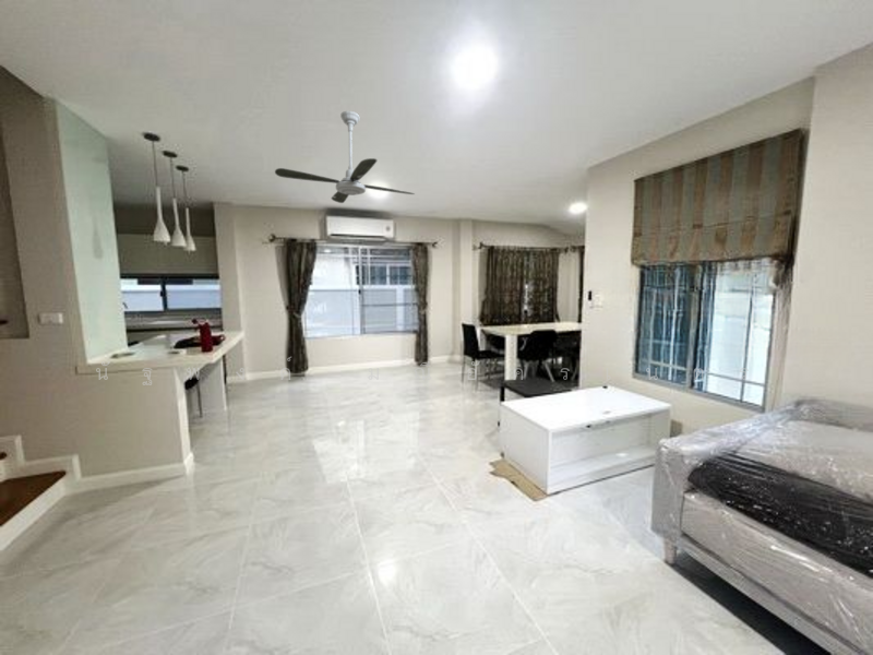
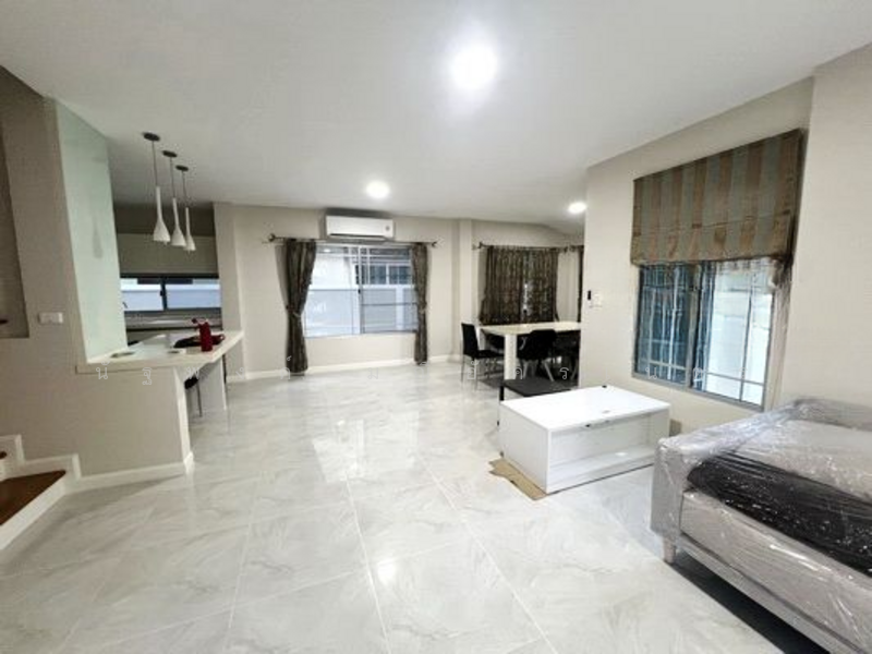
- ceiling fan [274,110,416,204]
